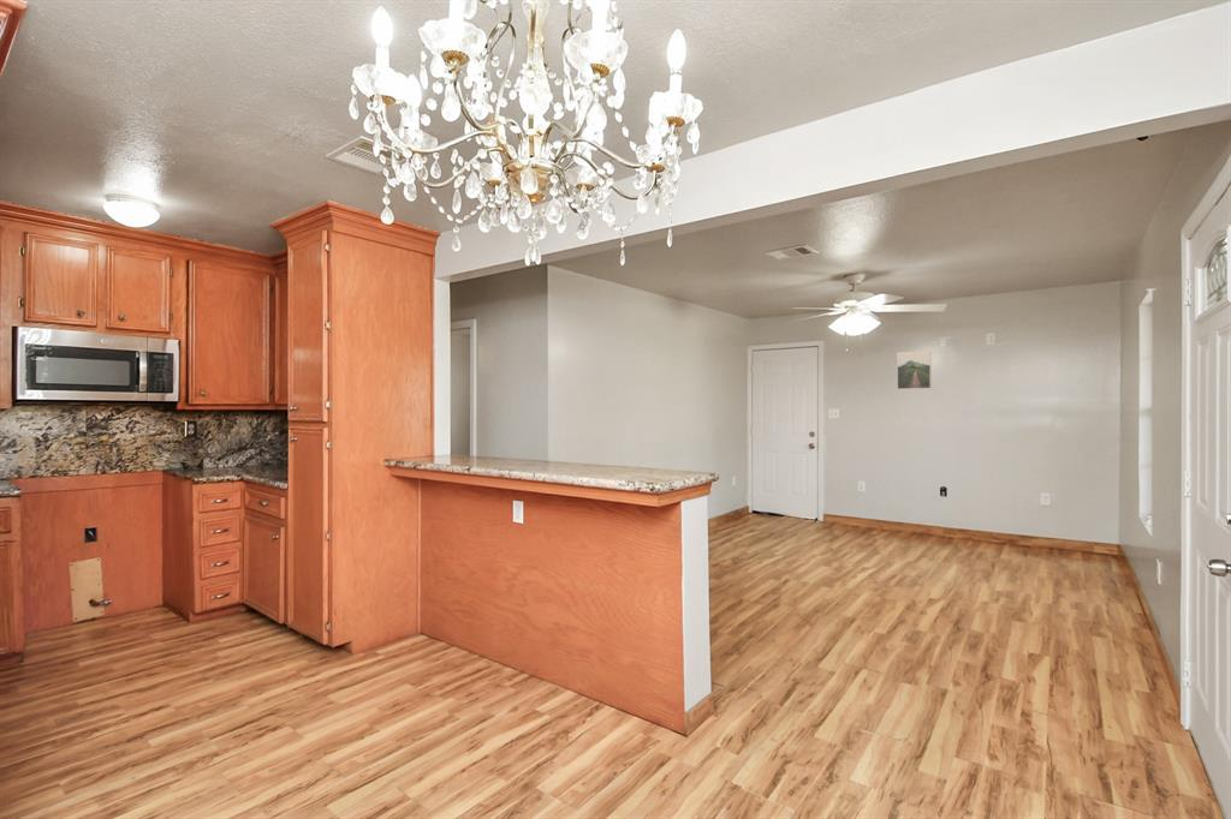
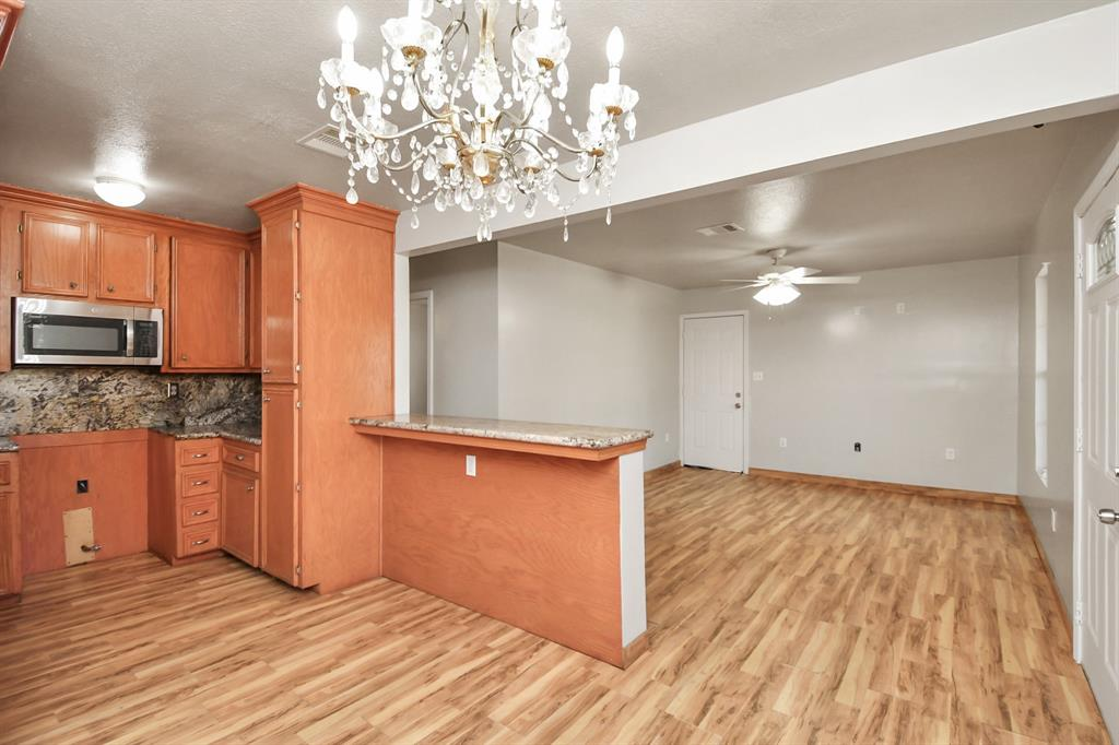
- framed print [896,349,933,390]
